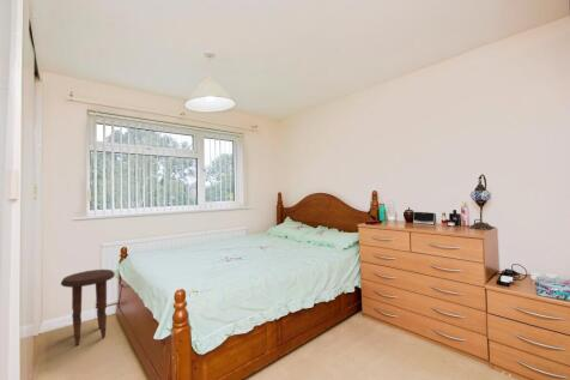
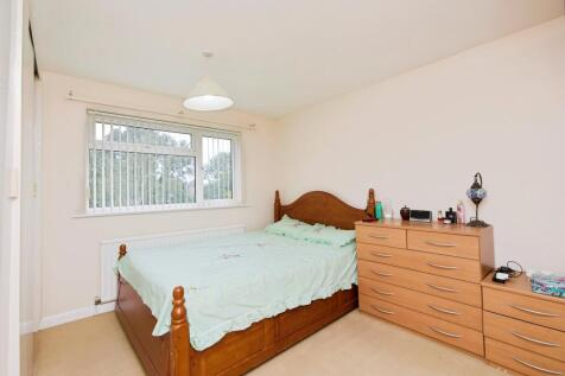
- side table [60,269,116,346]
